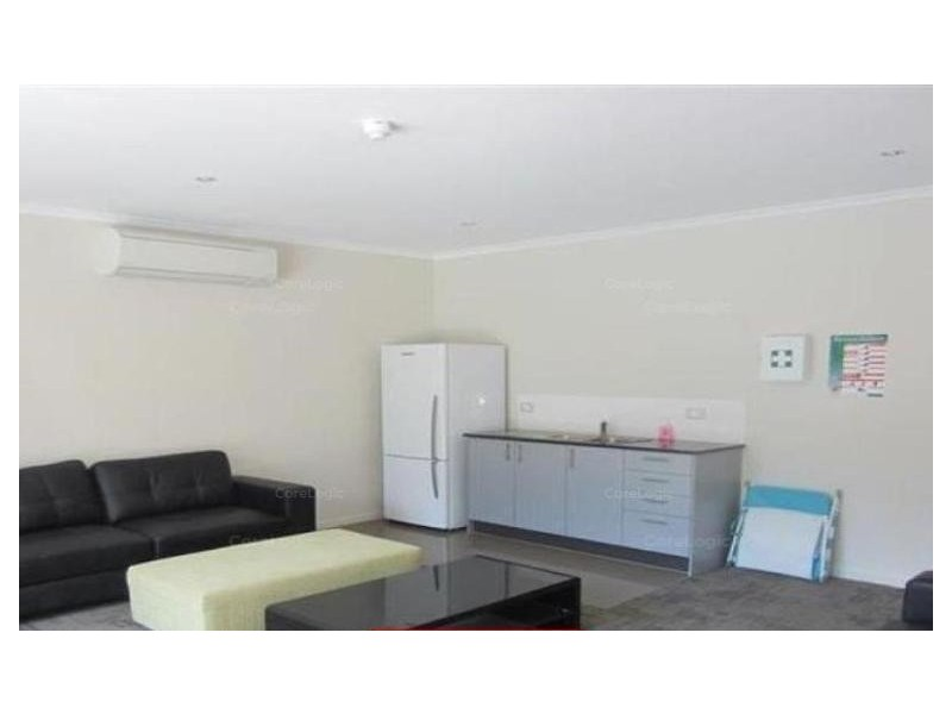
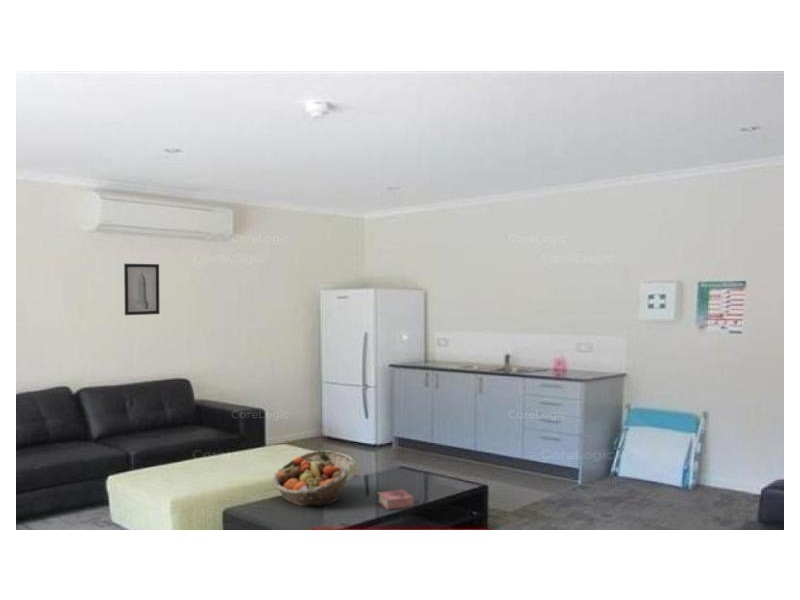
+ wall art [123,263,161,316]
+ book [376,488,415,511]
+ fruit basket [271,449,355,507]
